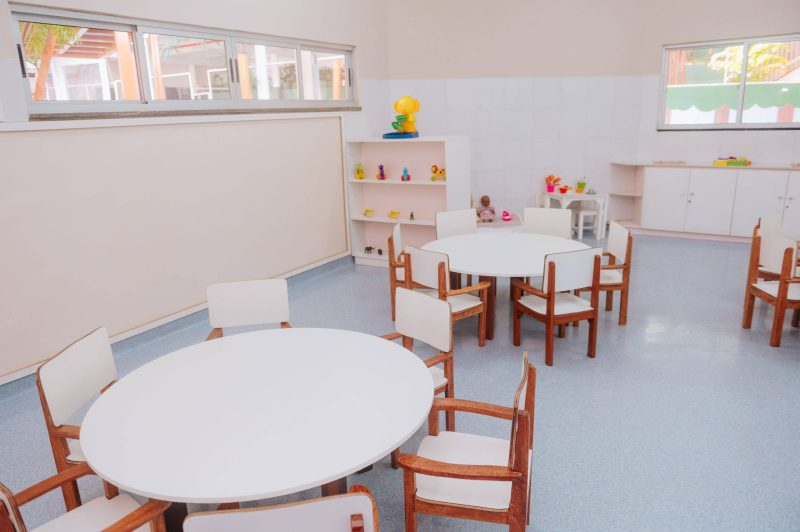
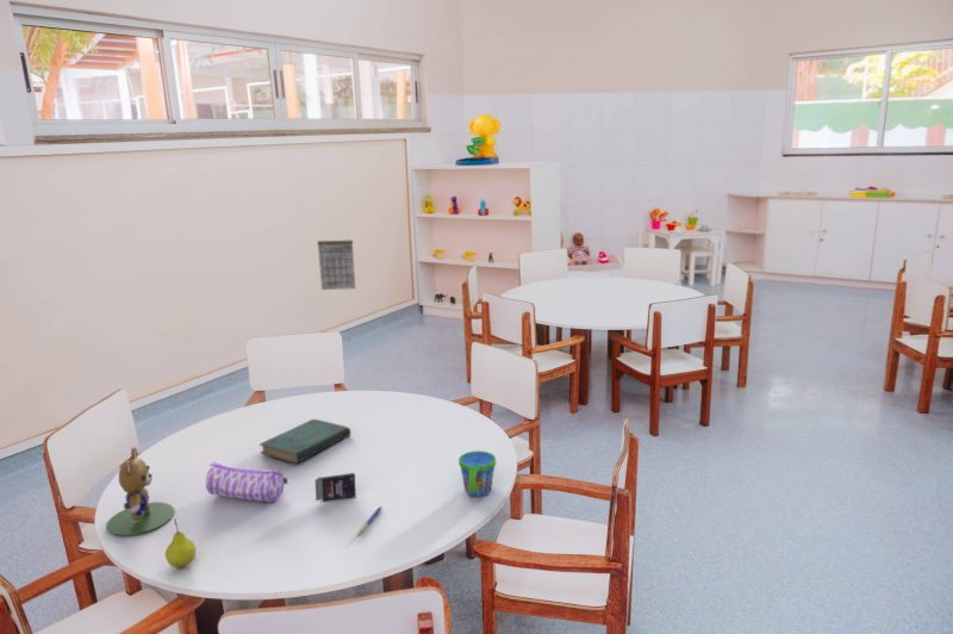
+ book [259,418,351,465]
+ snack cup [457,449,497,498]
+ pen [356,505,382,537]
+ pencil case [205,461,289,503]
+ calendar [317,228,356,291]
+ teddy bear [105,446,175,537]
+ fruit [164,518,197,570]
+ crayon box [314,472,357,504]
